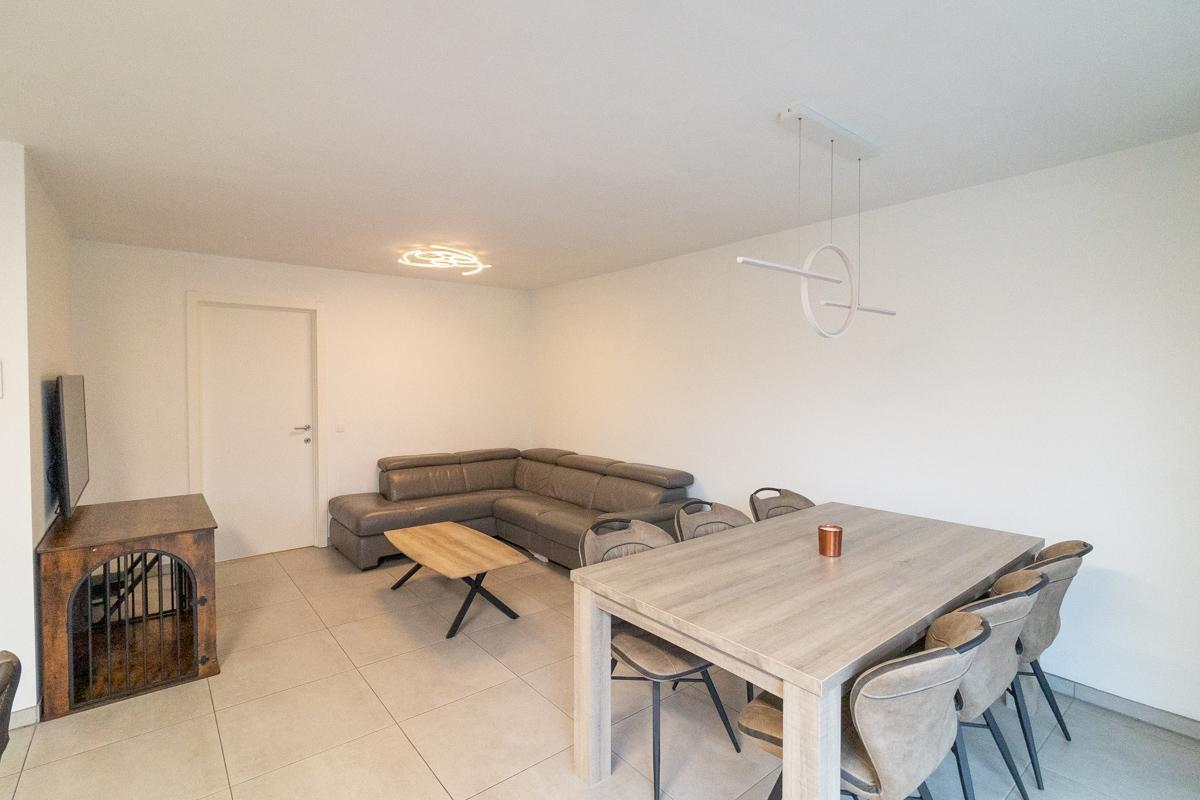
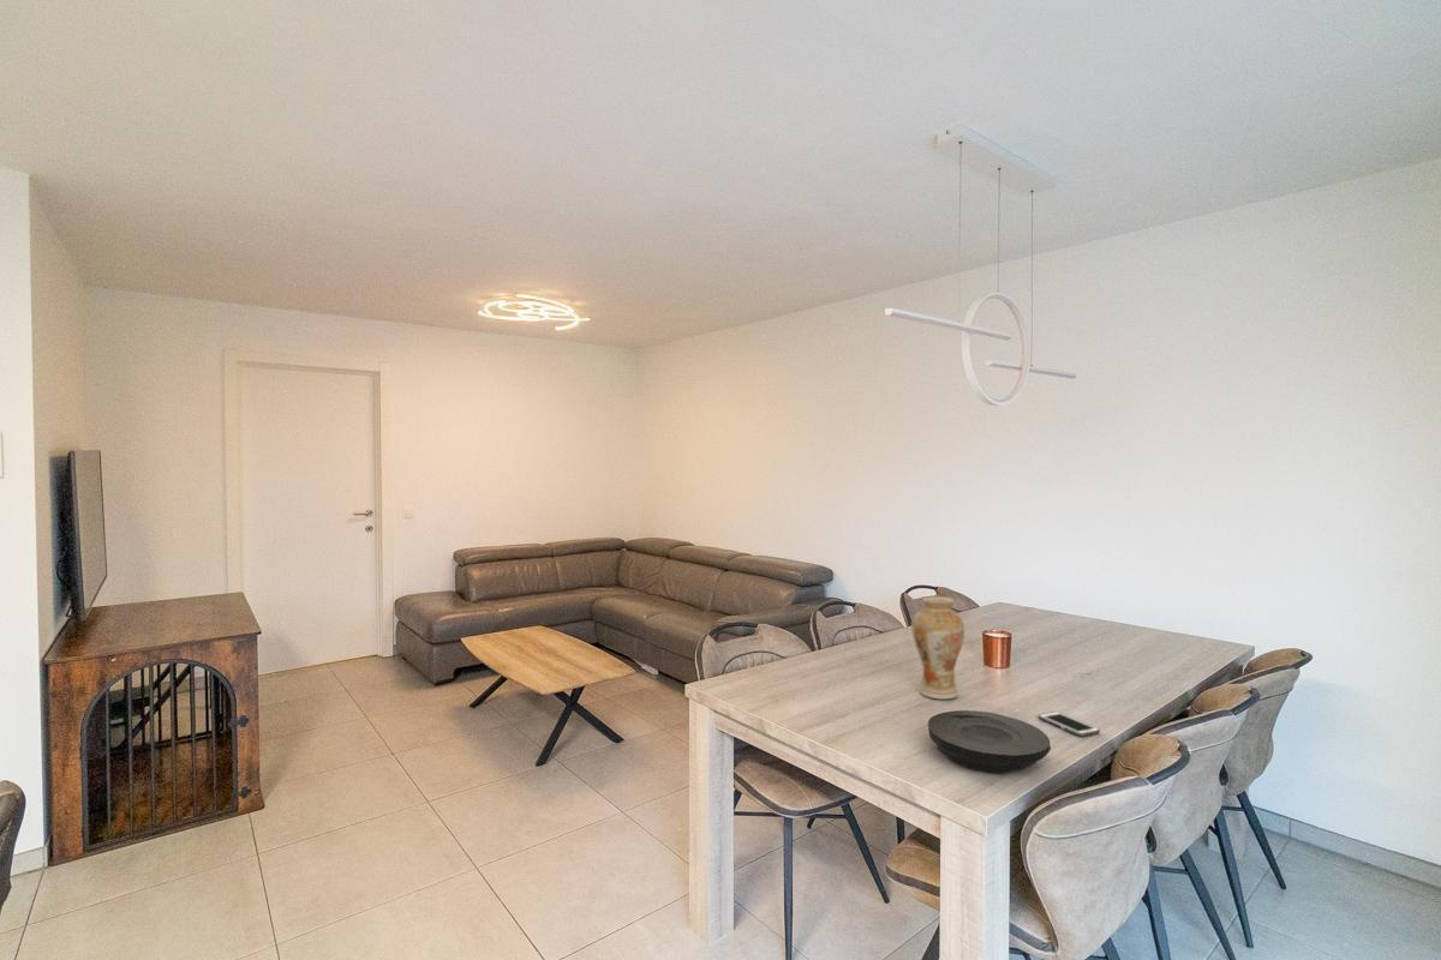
+ vase [910,595,965,701]
+ cell phone [1036,710,1101,738]
+ plate [927,709,1052,774]
